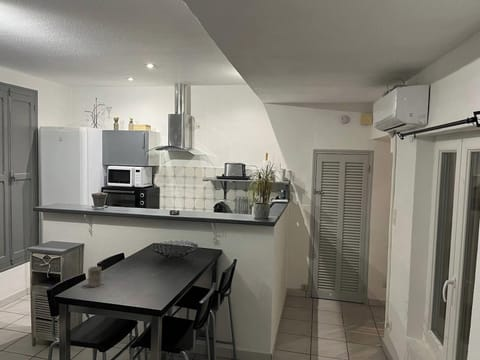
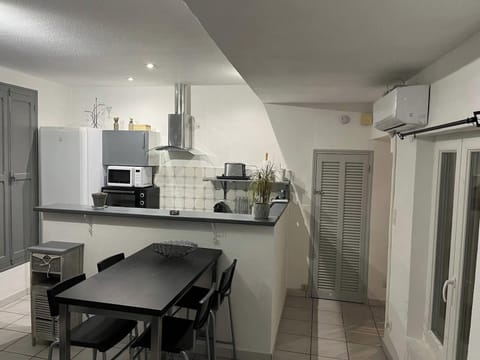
- mug [87,265,108,288]
